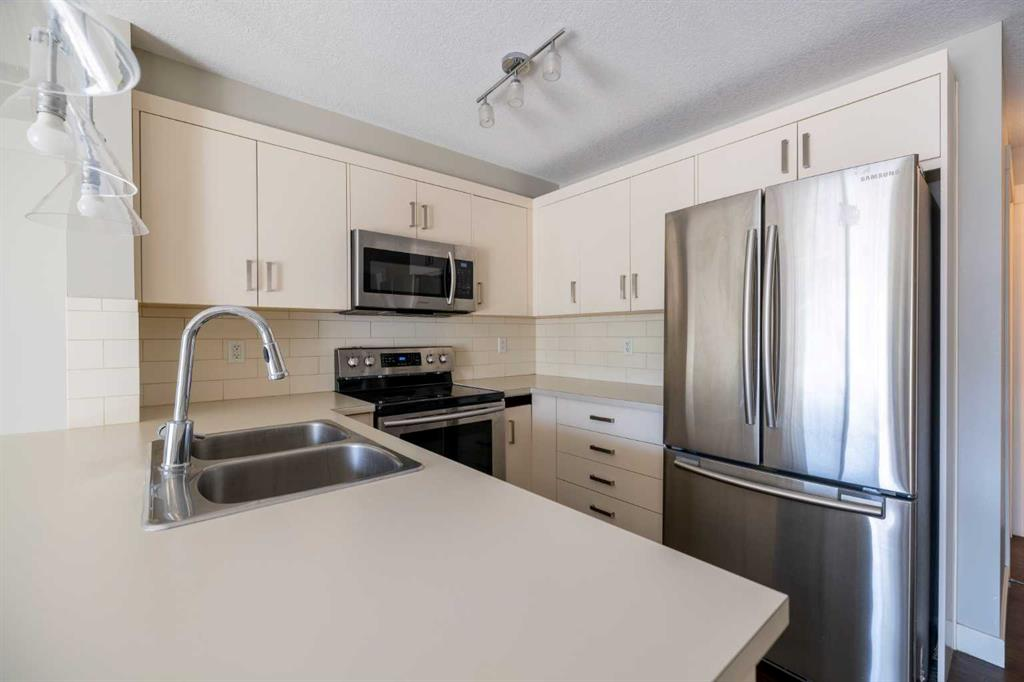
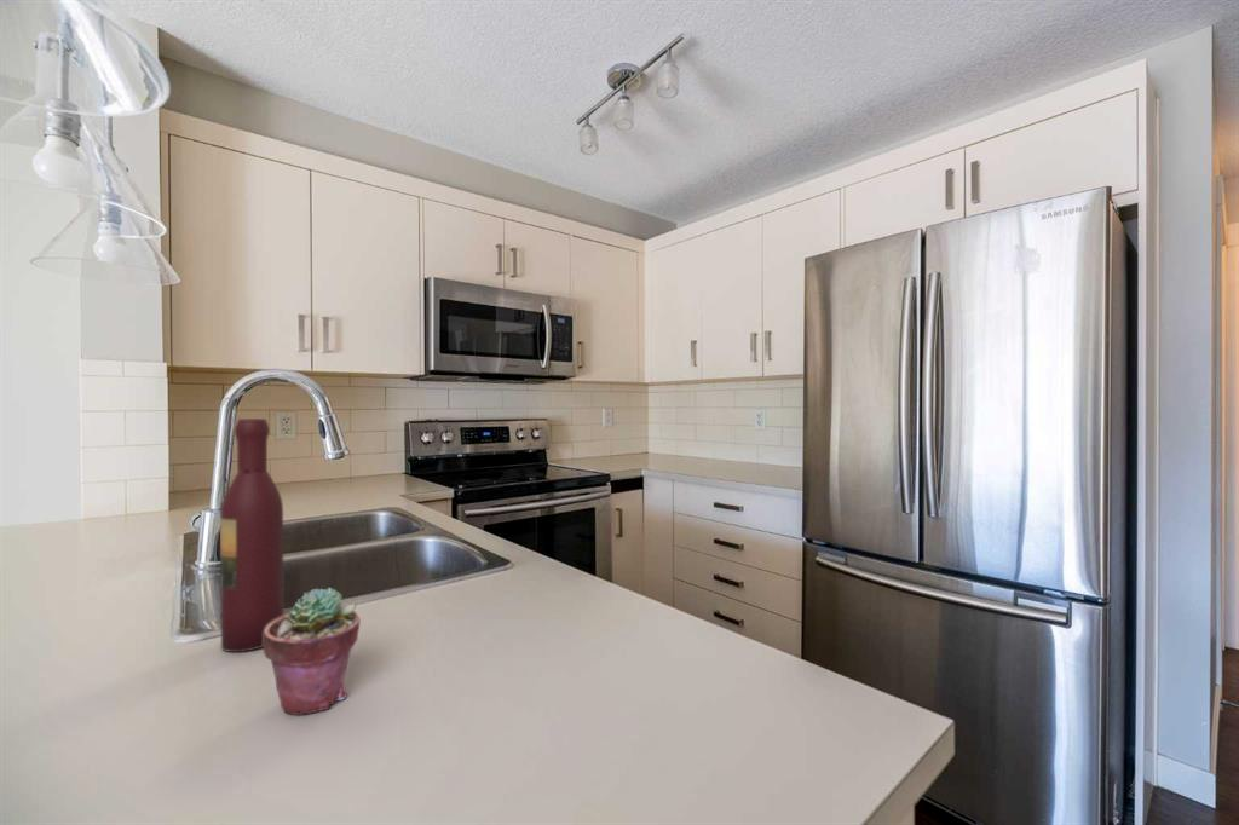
+ wine bottle [219,417,286,653]
+ potted succulent [261,587,361,716]
